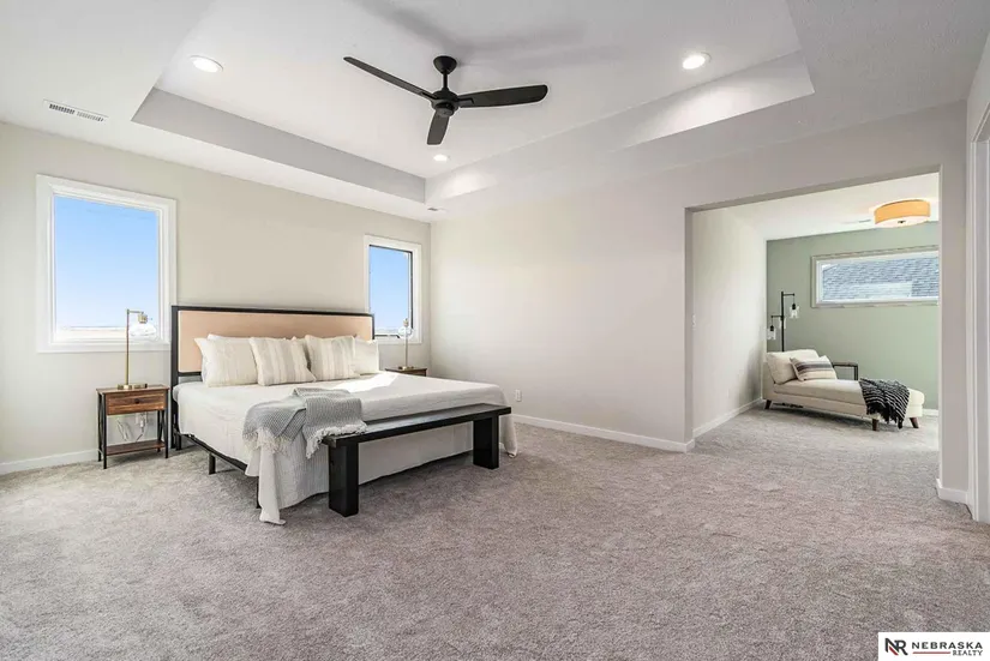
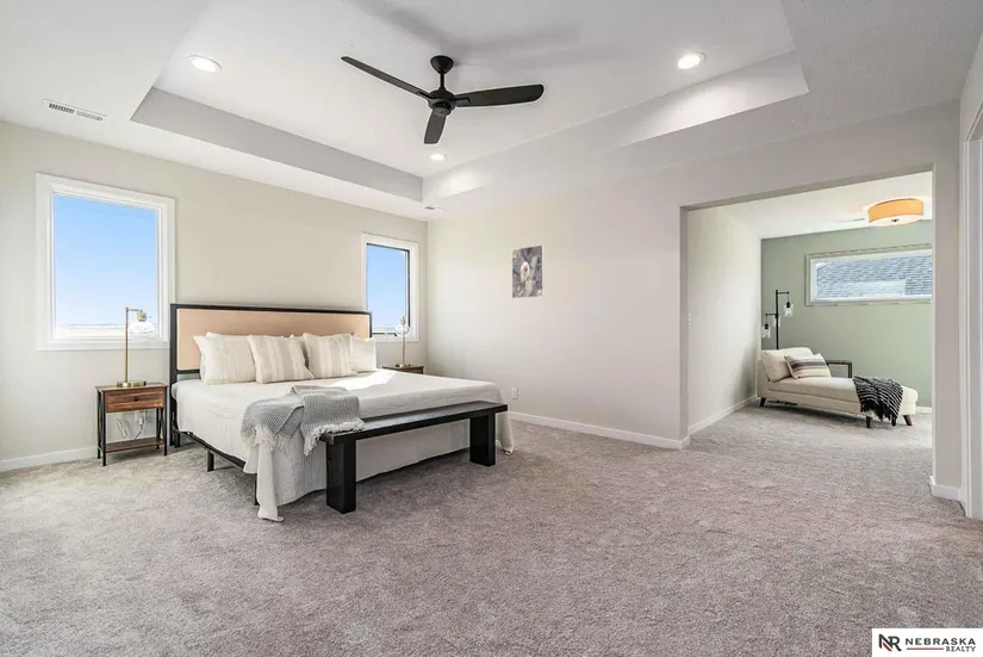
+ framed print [511,243,546,299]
